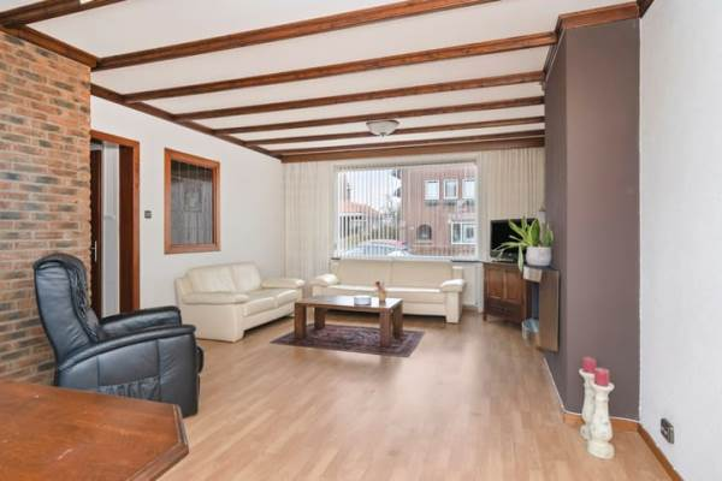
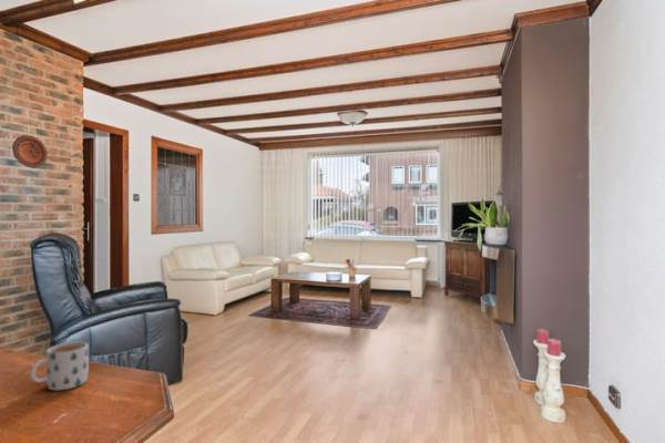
+ mug [29,341,90,392]
+ decorative plate [11,134,49,168]
